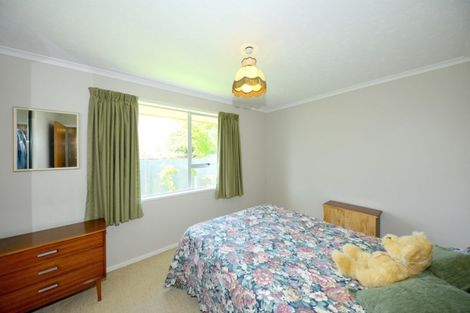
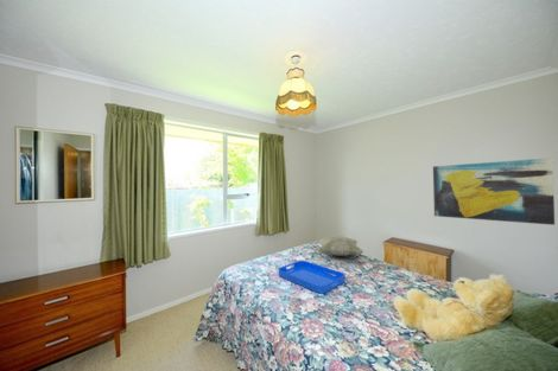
+ decorative pillow [317,235,364,257]
+ serving tray [278,260,347,295]
+ wall art [432,156,556,226]
